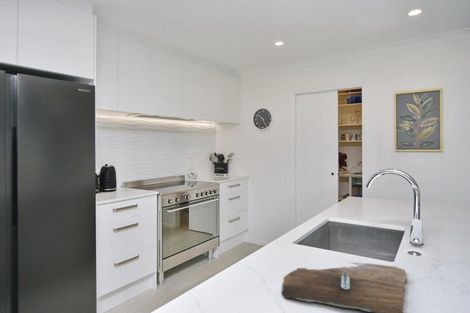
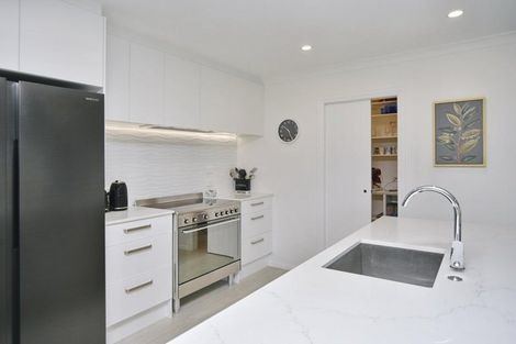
- cutting board [281,261,409,313]
